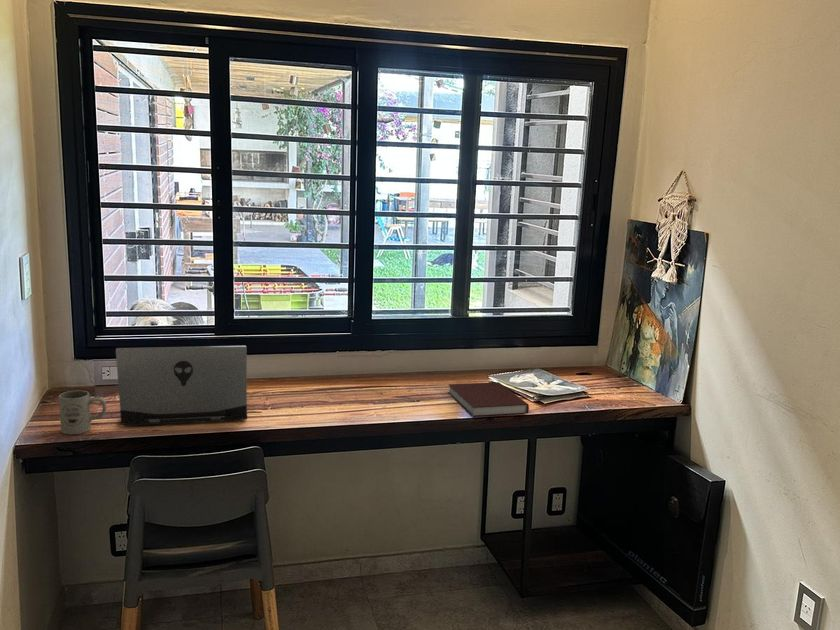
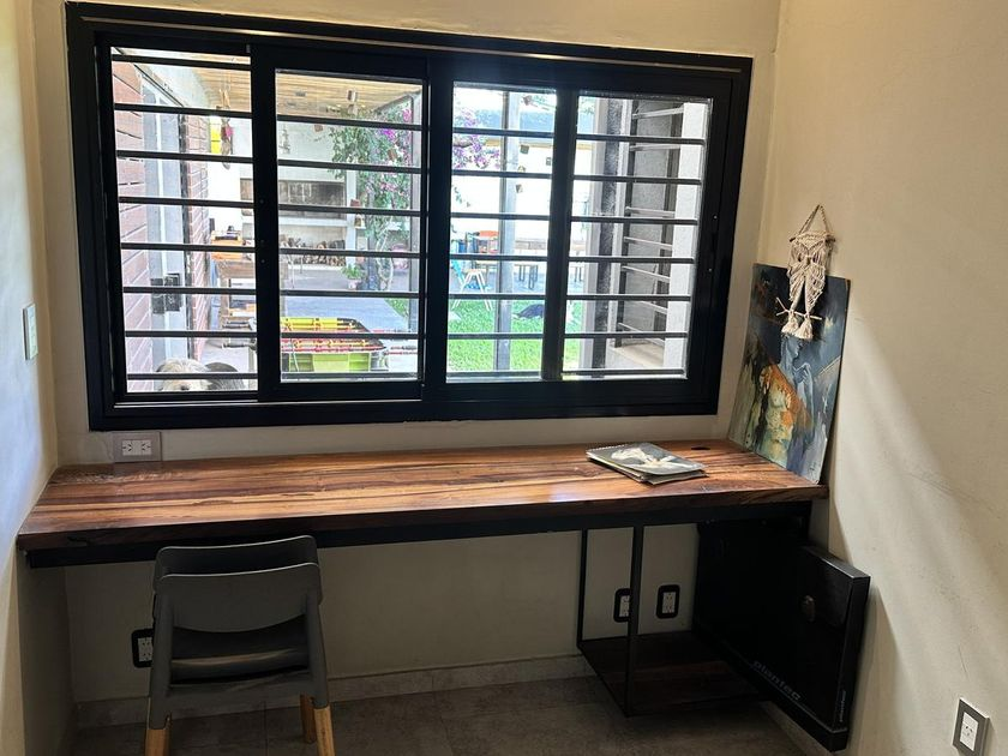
- laptop [115,345,248,426]
- mug [58,390,107,435]
- notebook [447,381,530,418]
